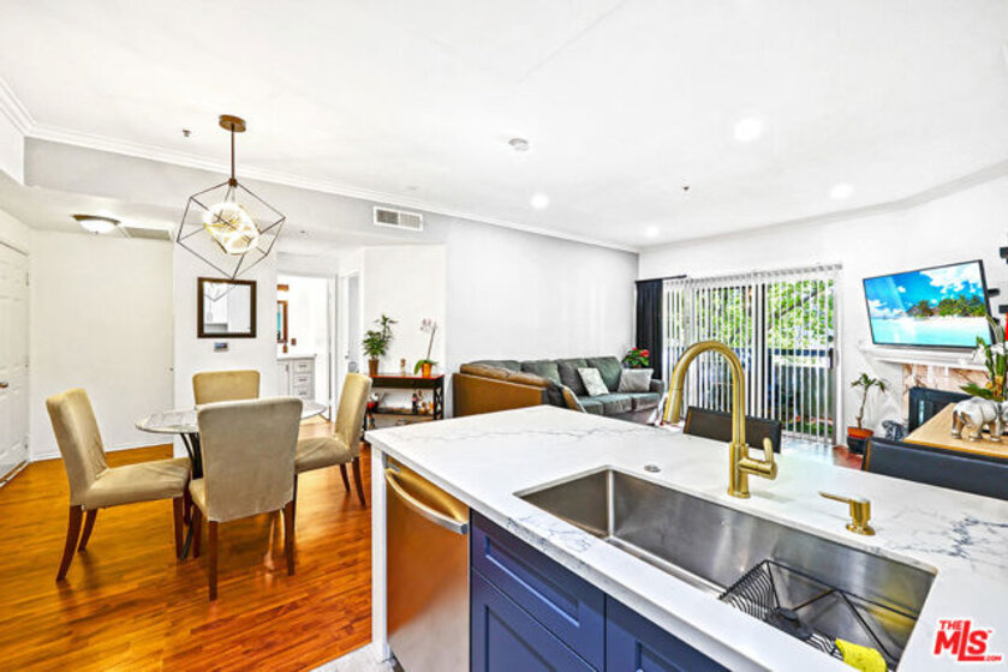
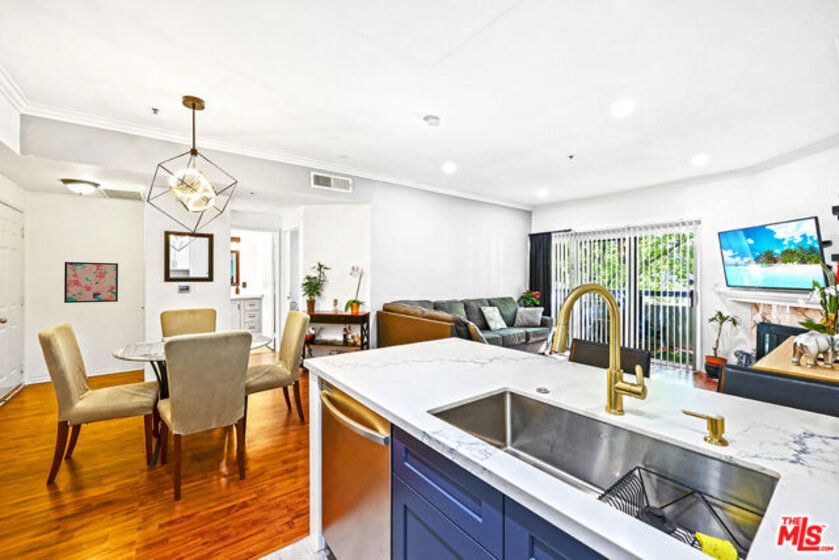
+ wall art [63,261,119,304]
